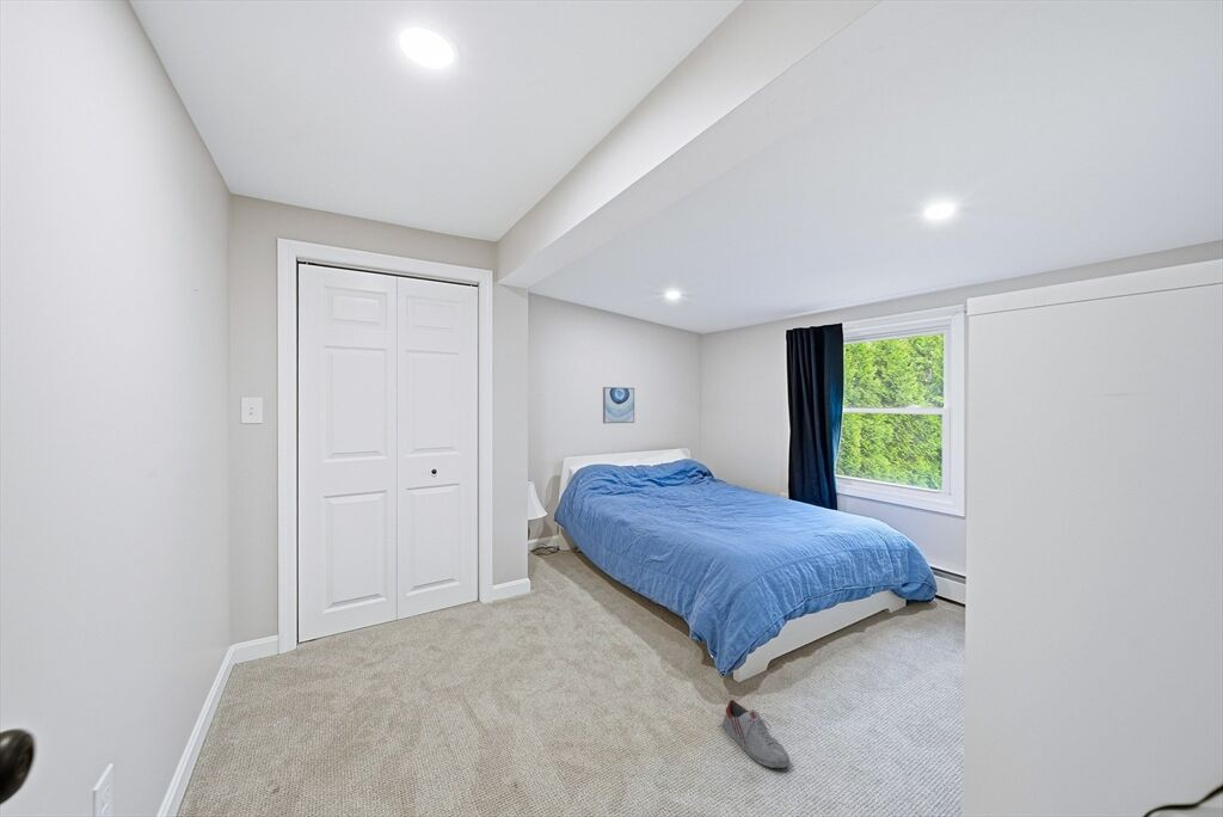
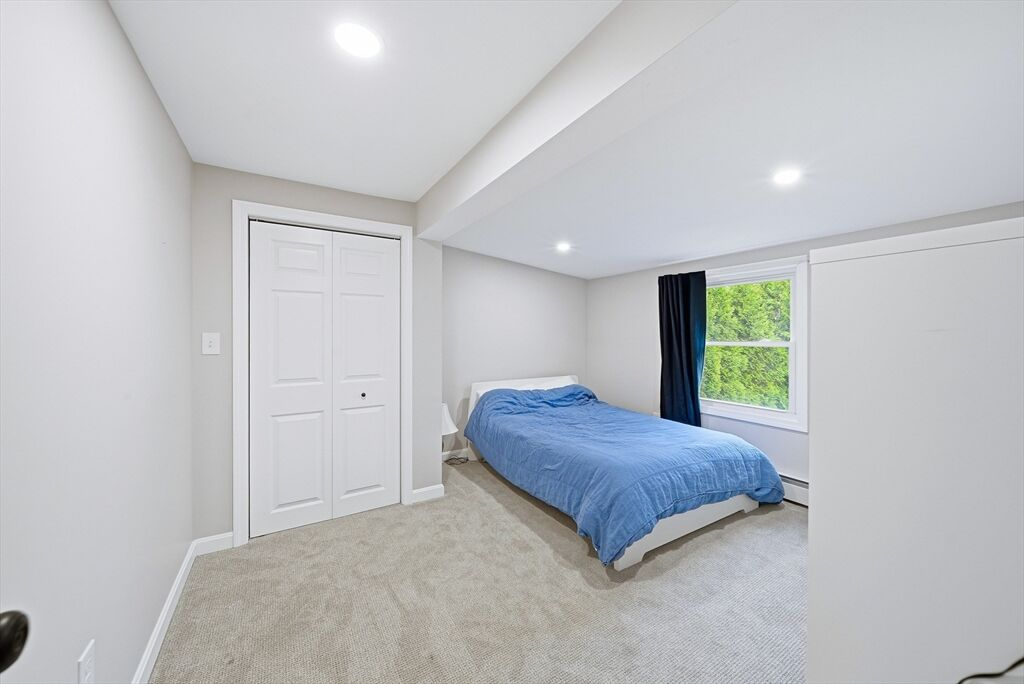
- wall art [602,386,635,424]
- shoe [721,699,791,769]
